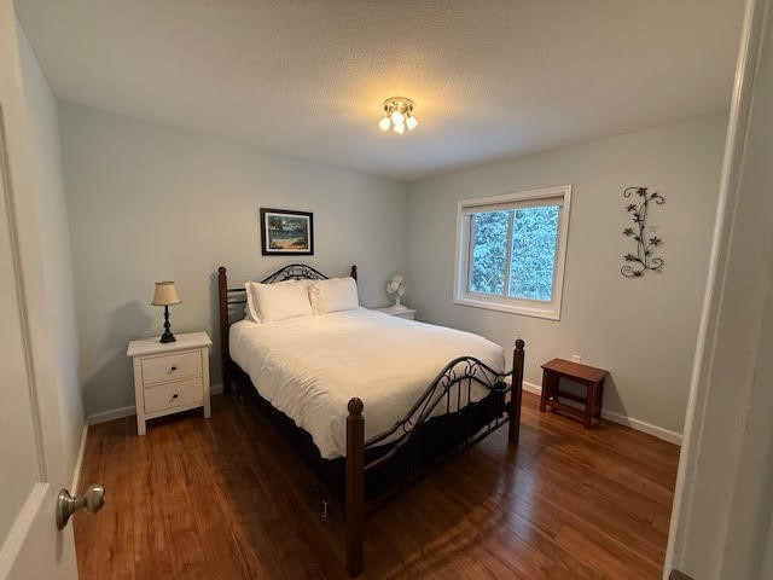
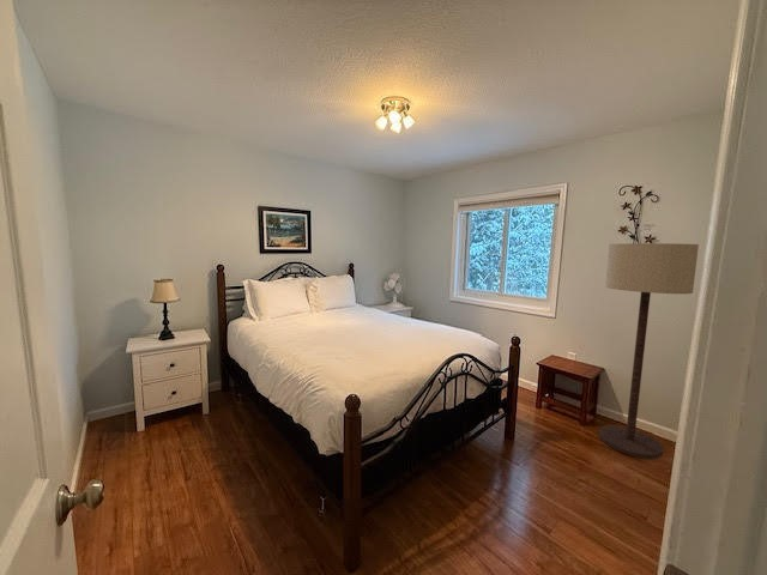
+ floor lamp [598,242,700,460]
